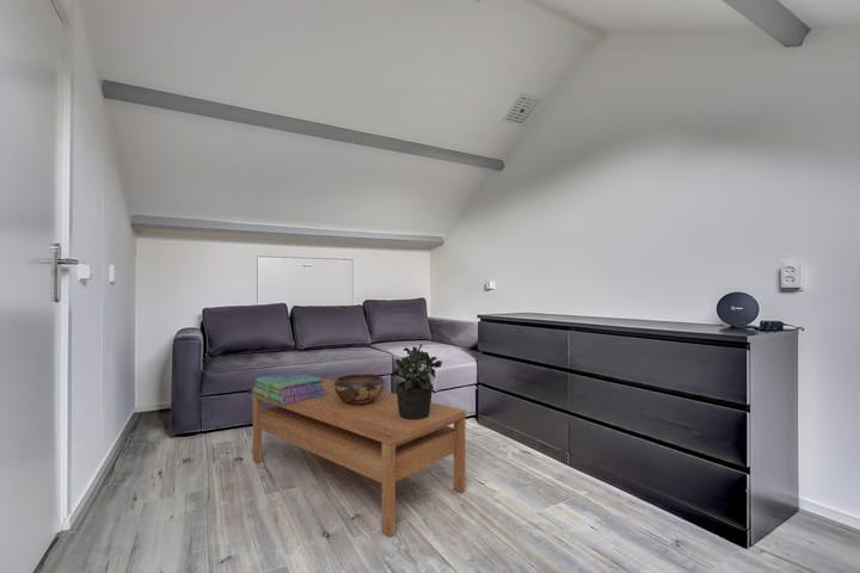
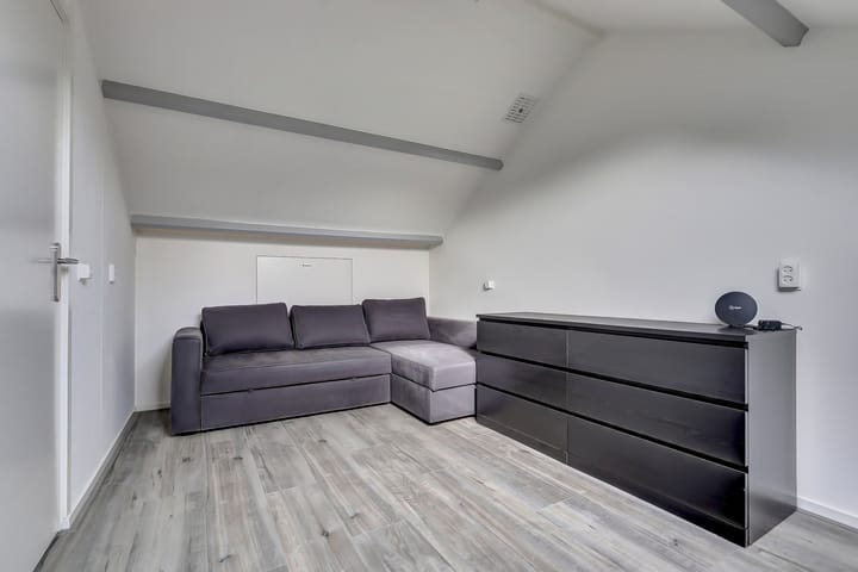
- decorative bowl [333,372,386,405]
- stack of books [252,370,326,405]
- potted plant [389,343,443,420]
- coffee table [251,377,467,538]
